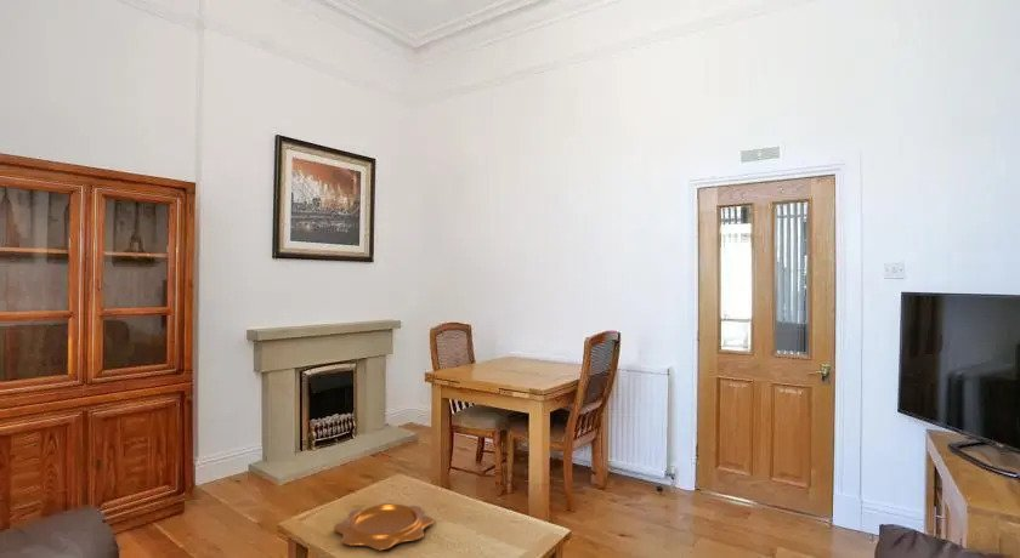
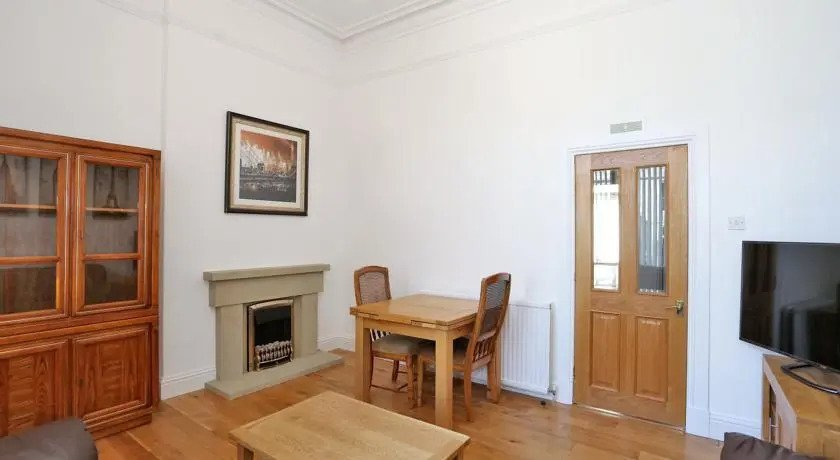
- decorative bowl [333,502,435,551]
